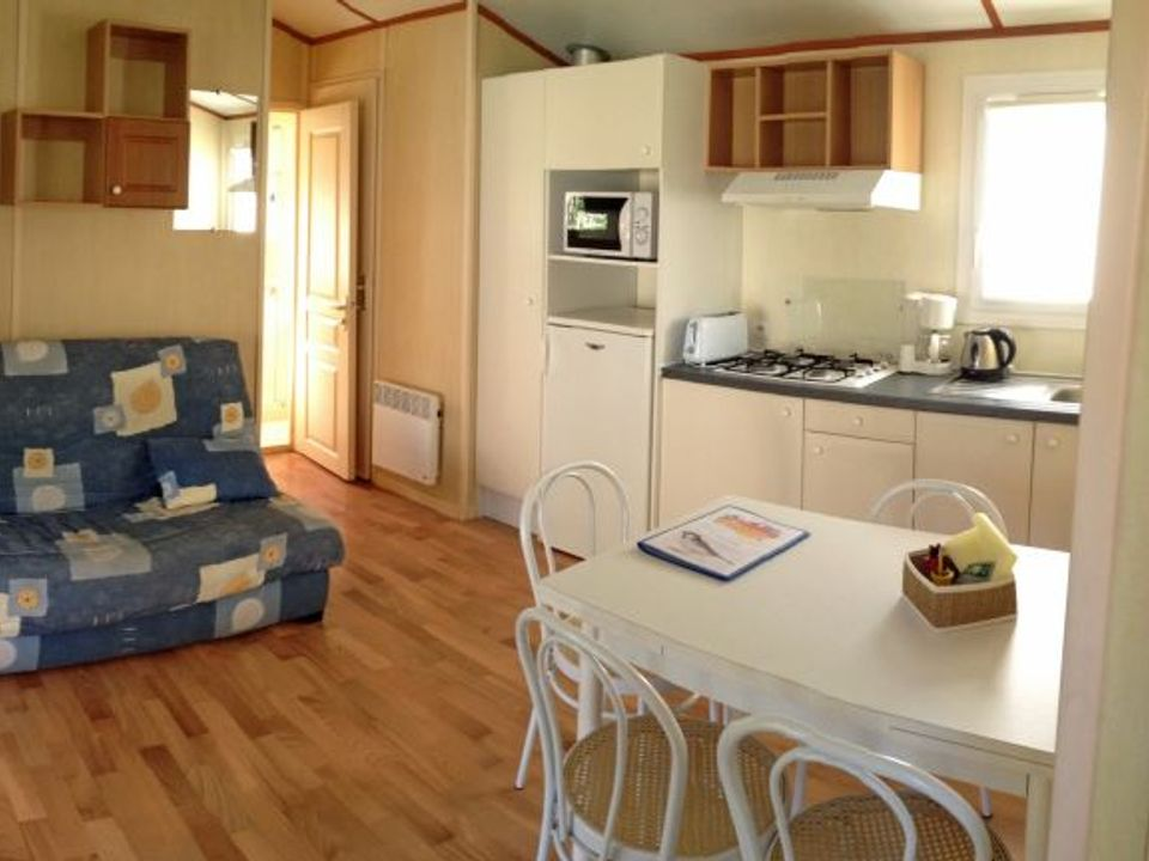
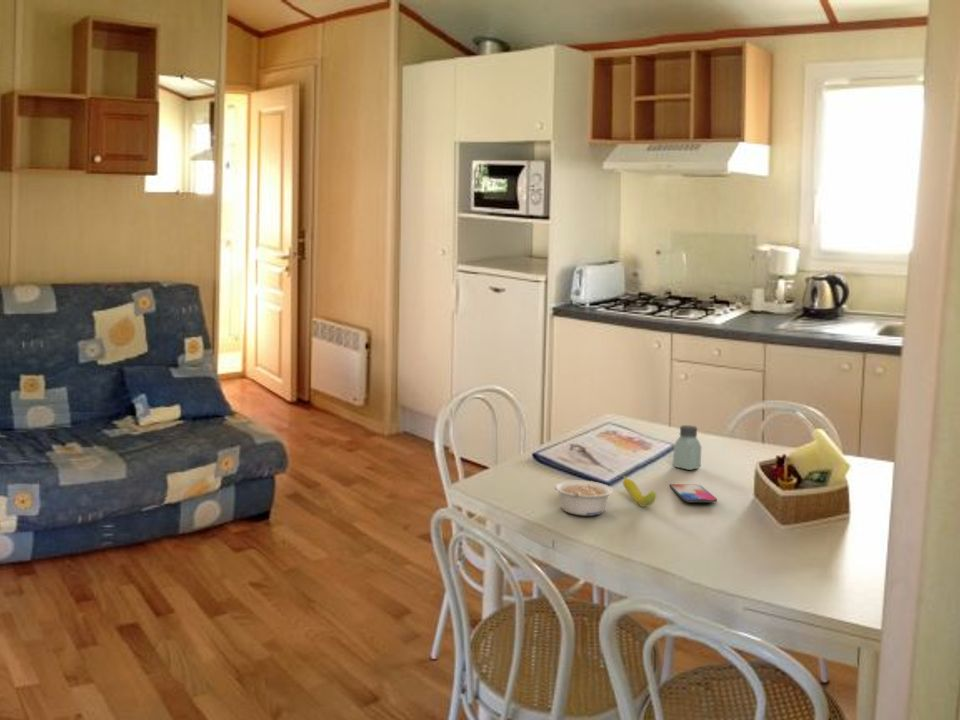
+ smartphone [669,483,718,503]
+ saltshaker [672,424,702,471]
+ fruit [622,475,657,508]
+ legume [553,479,614,517]
